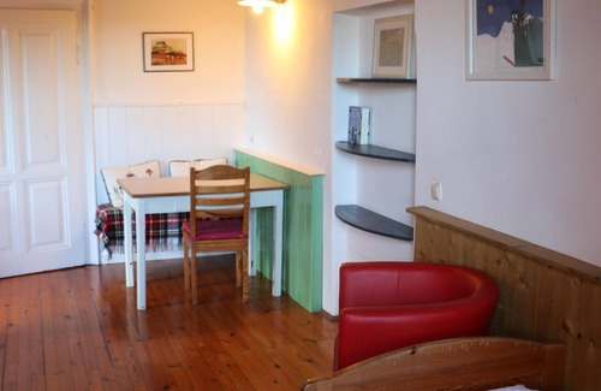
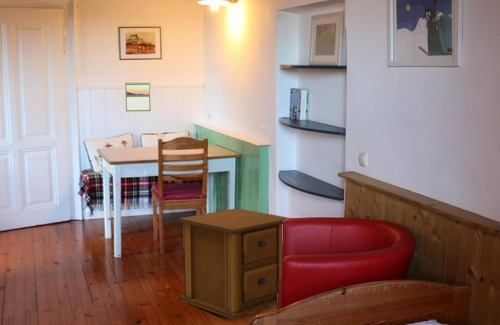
+ side table [177,207,289,321]
+ calendar [124,81,152,112]
